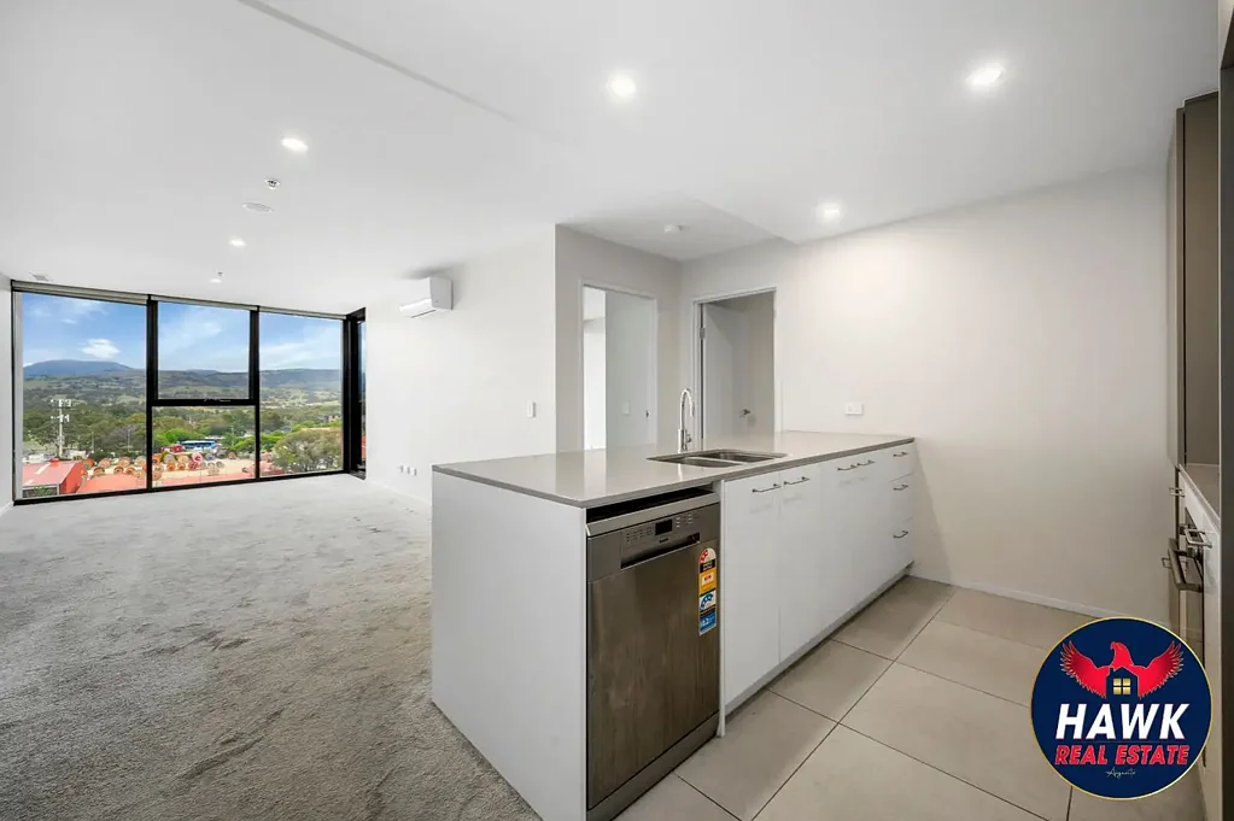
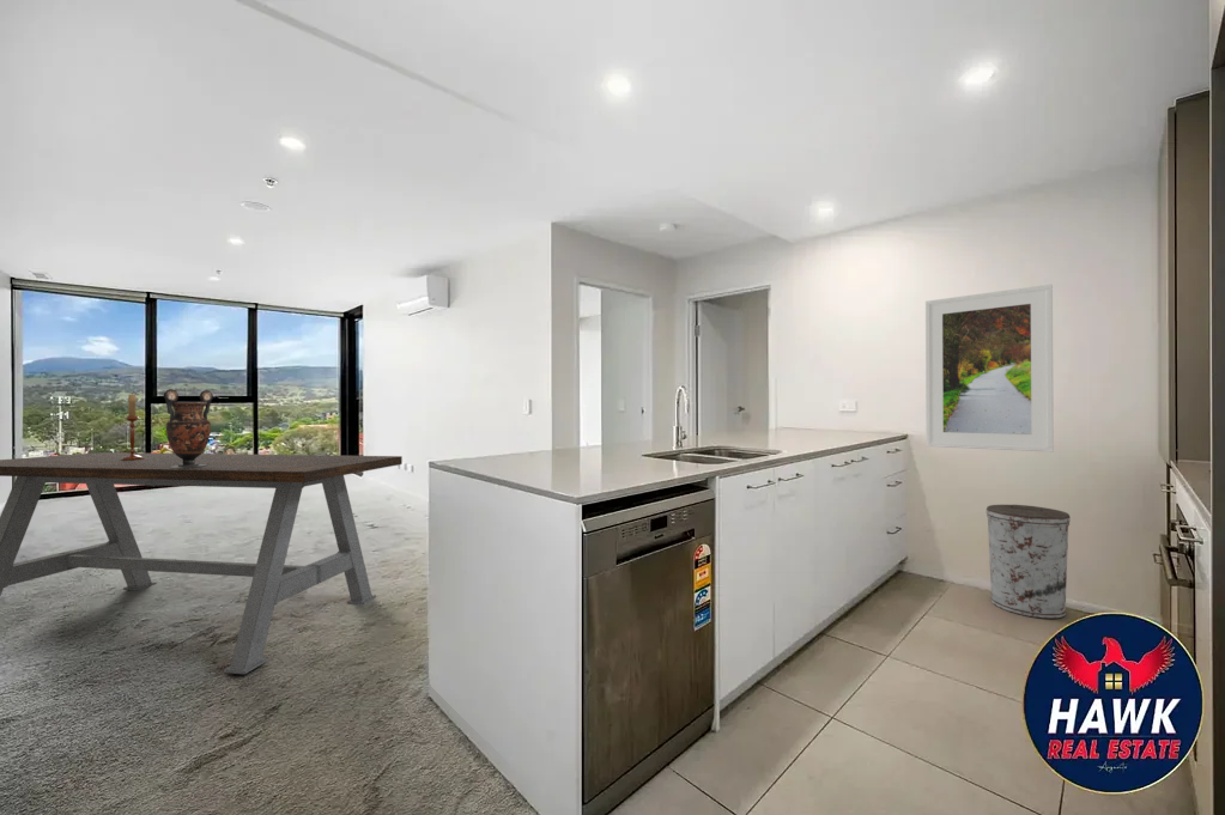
+ candlestick [121,391,144,461]
+ trash can [986,504,1072,620]
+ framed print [924,284,1055,454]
+ dining table [0,451,404,675]
+ vase [163,388,214,468]
